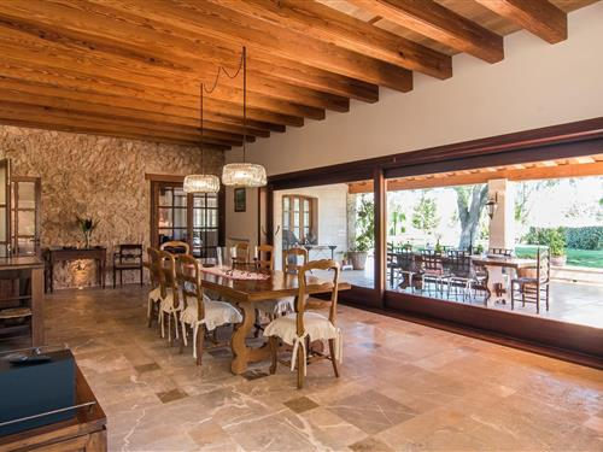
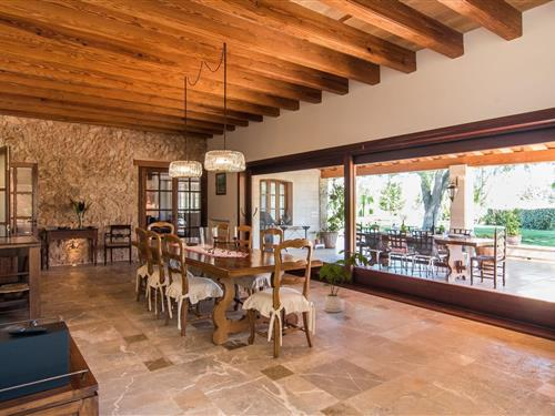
+ house plant [315,248,369,314]
